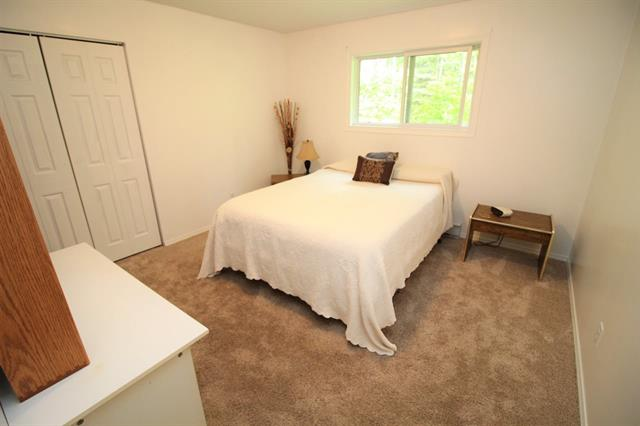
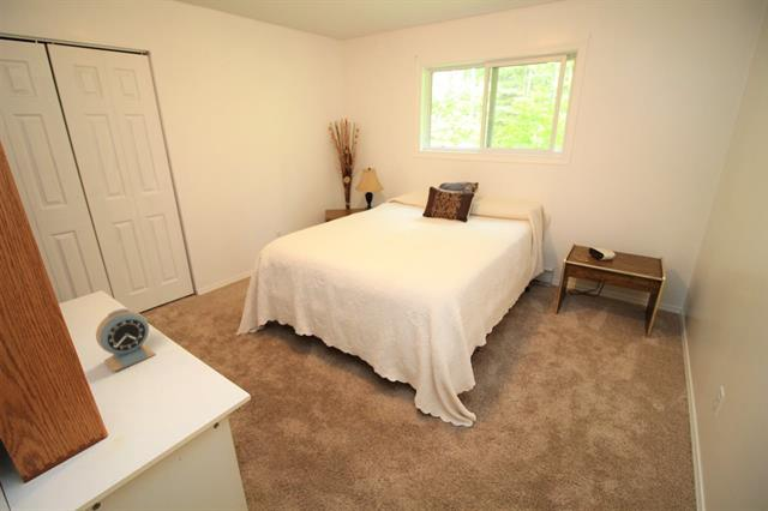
+ alarm clock [95,307,157,373]
